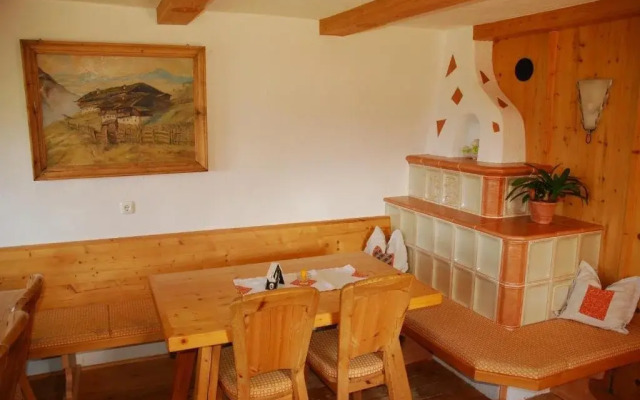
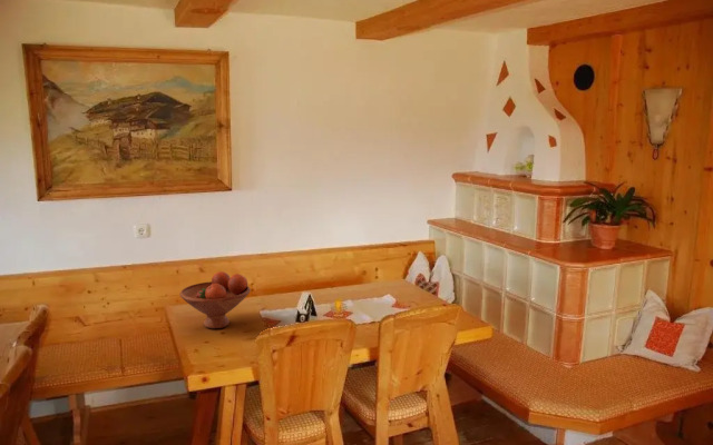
+ fruit bowl [179,270,252,329]
